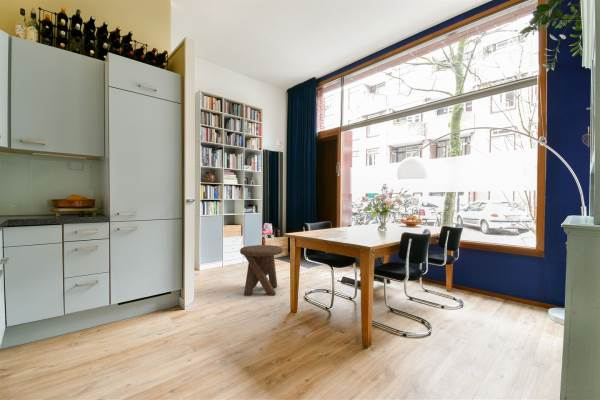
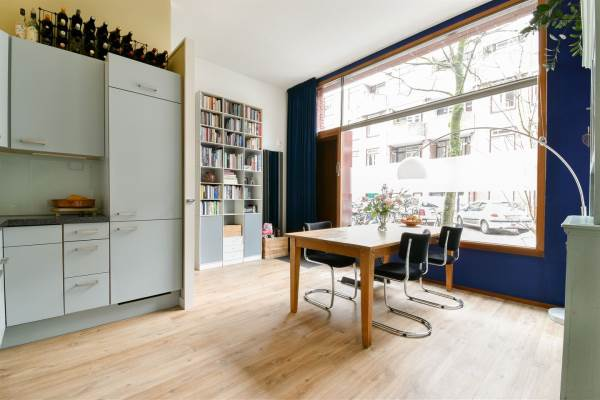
- music stool [239,244,284,297]
